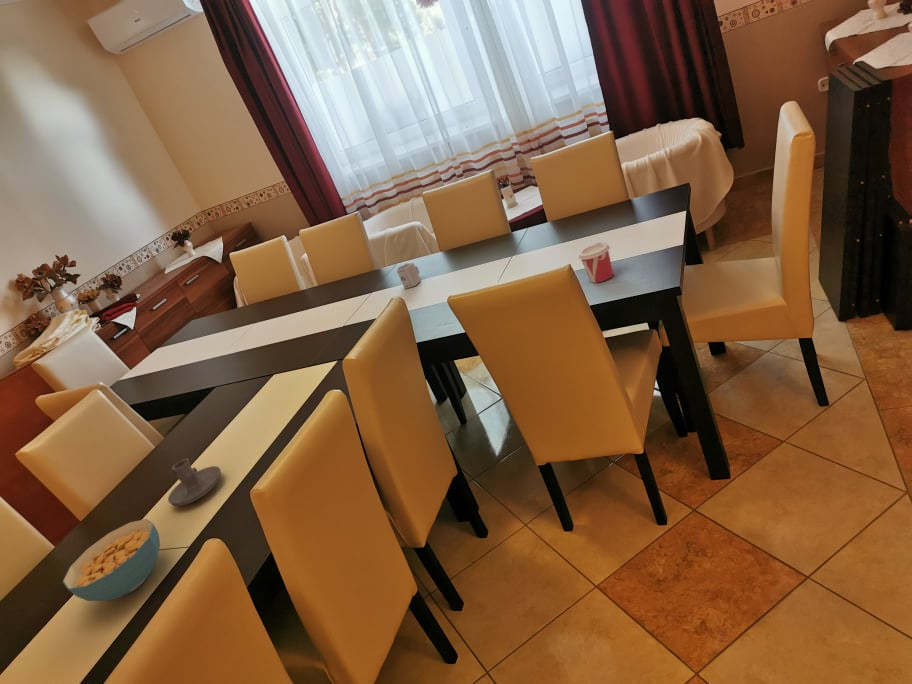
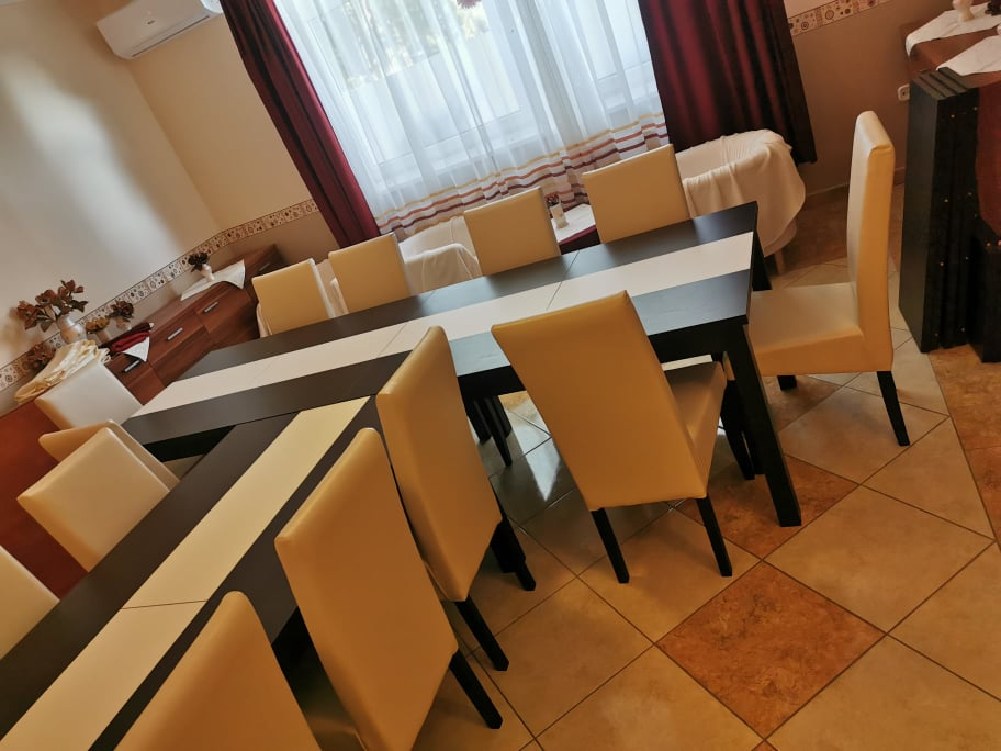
- cereal bowl [62,518,161,602]
- cup [577,242,614,284]
- candle holder [167,457,222,507]
- cup [395,262,422,290]
